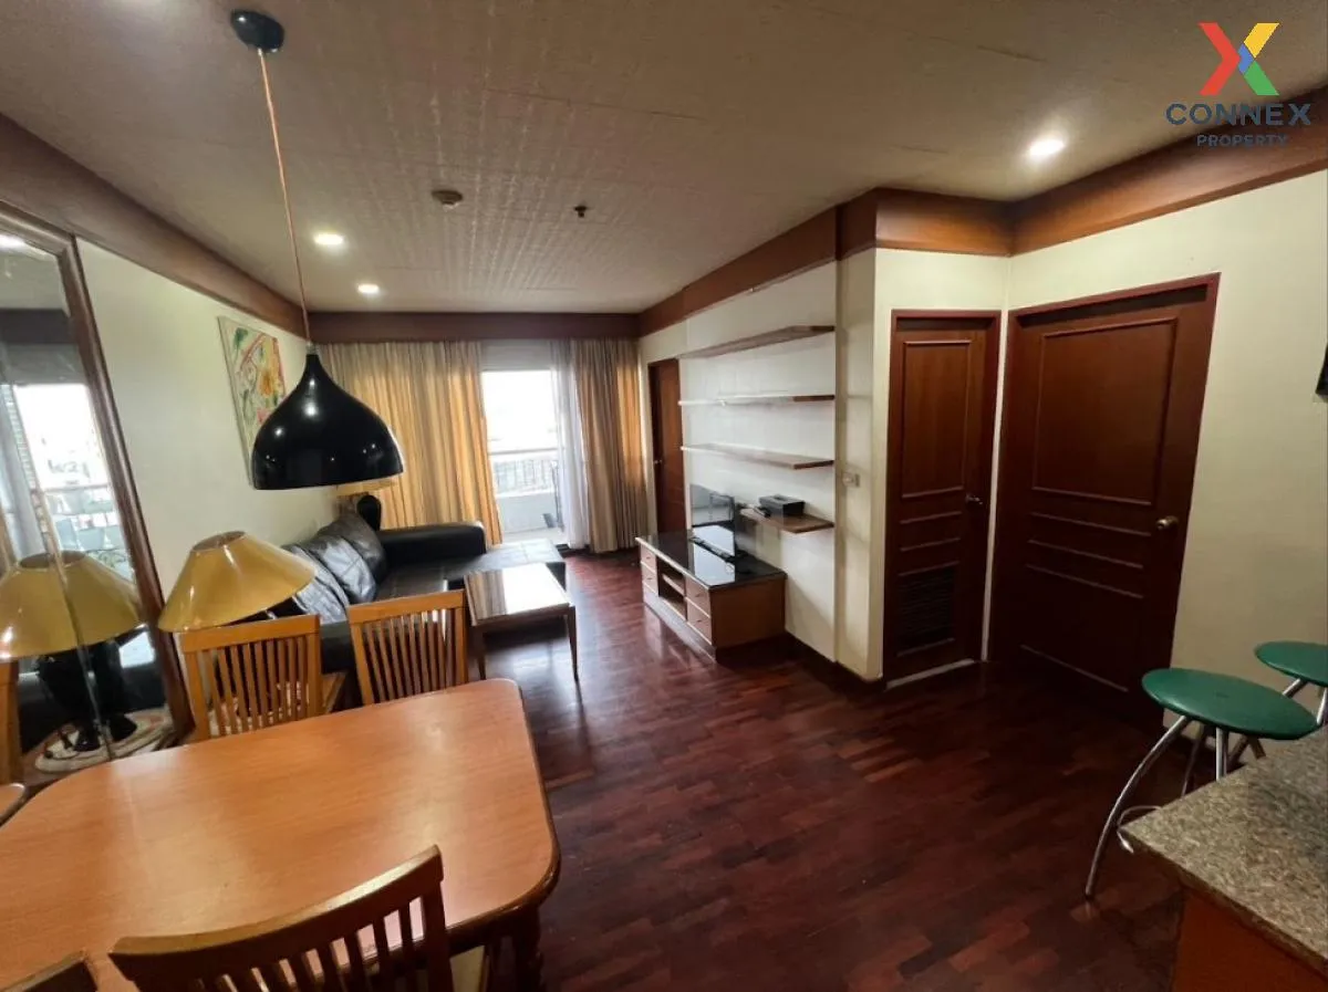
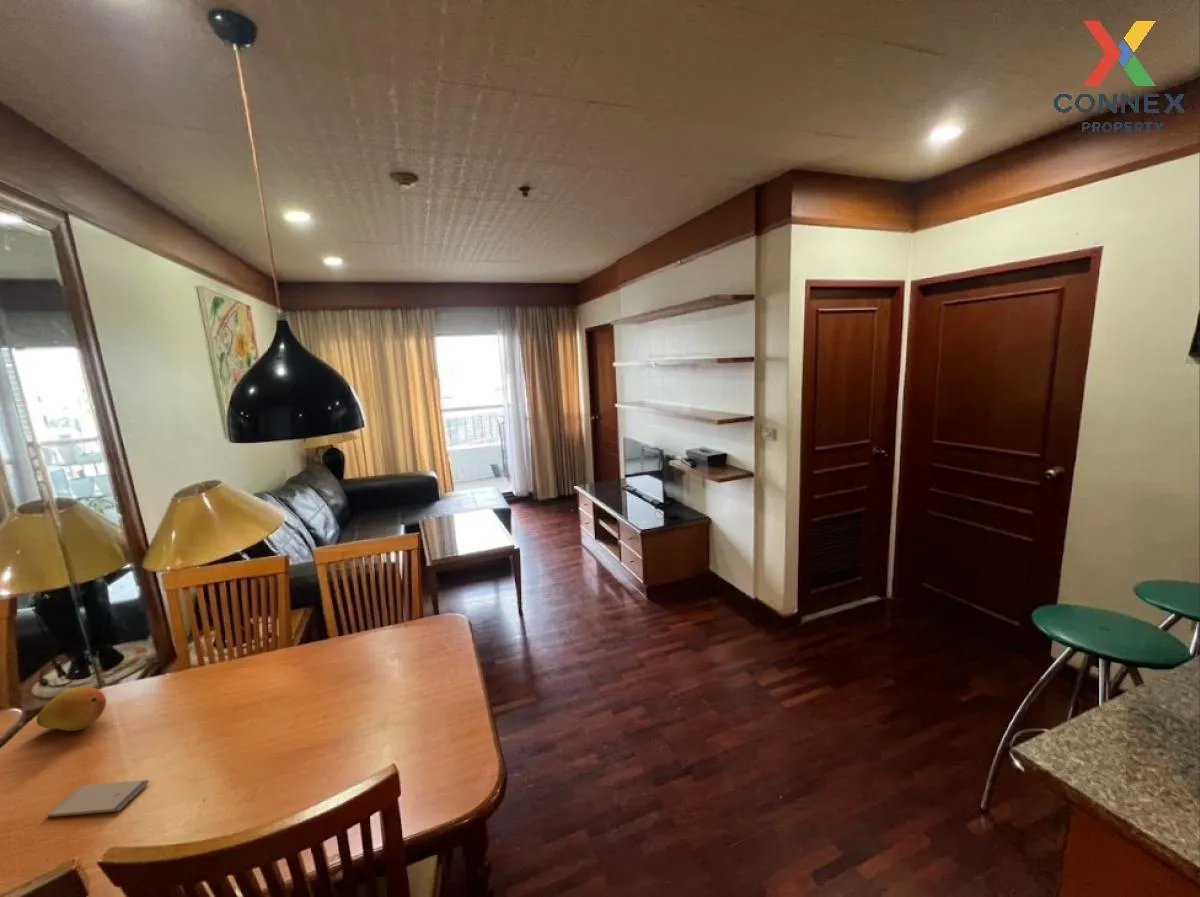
+ fruit [36,686,107,732]
+ smartphone [47,779,150,818]
